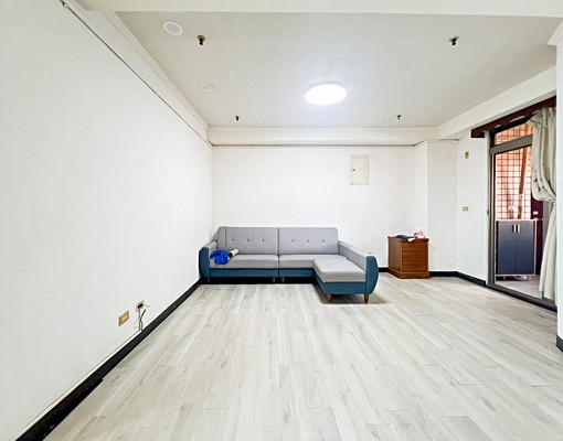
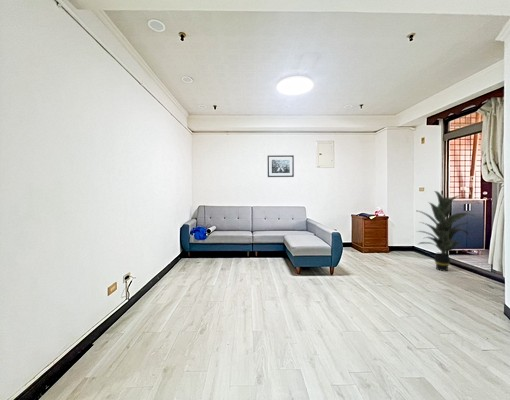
+ indoor plant [416,190,477,272]
+ wall art [266,154,295,178]
